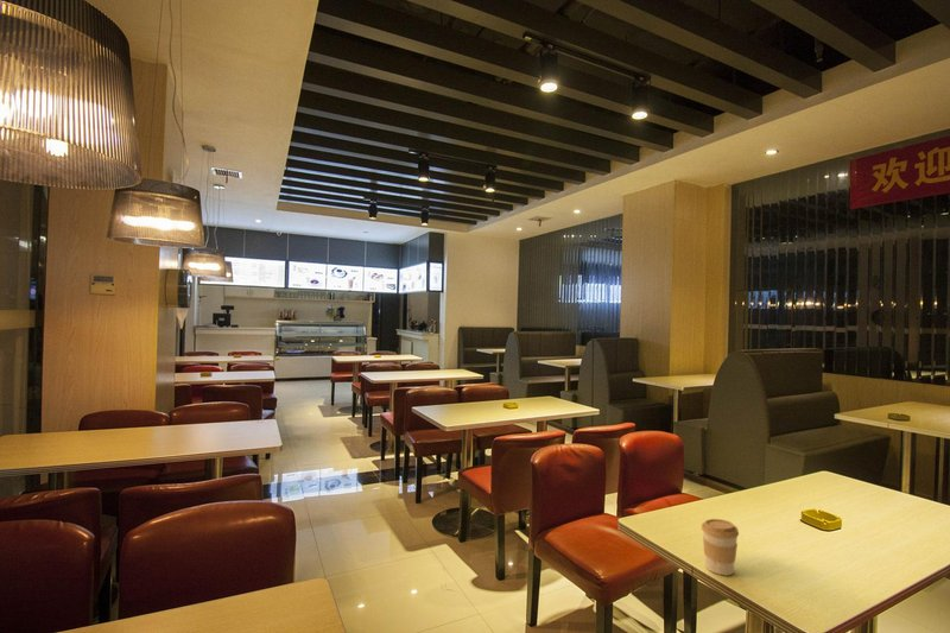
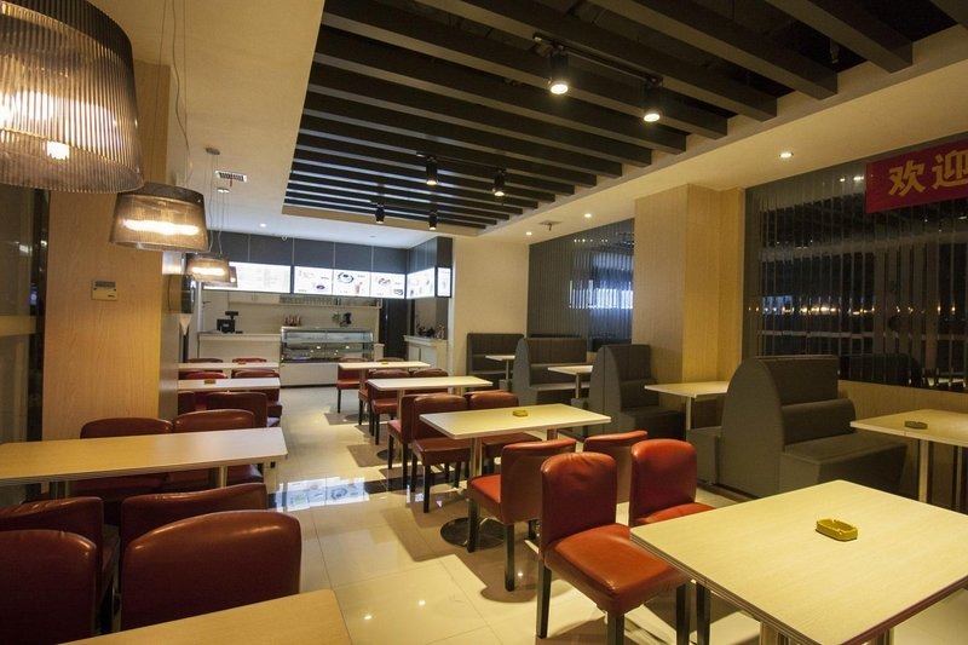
- coffee cup [701,518,740,576]
